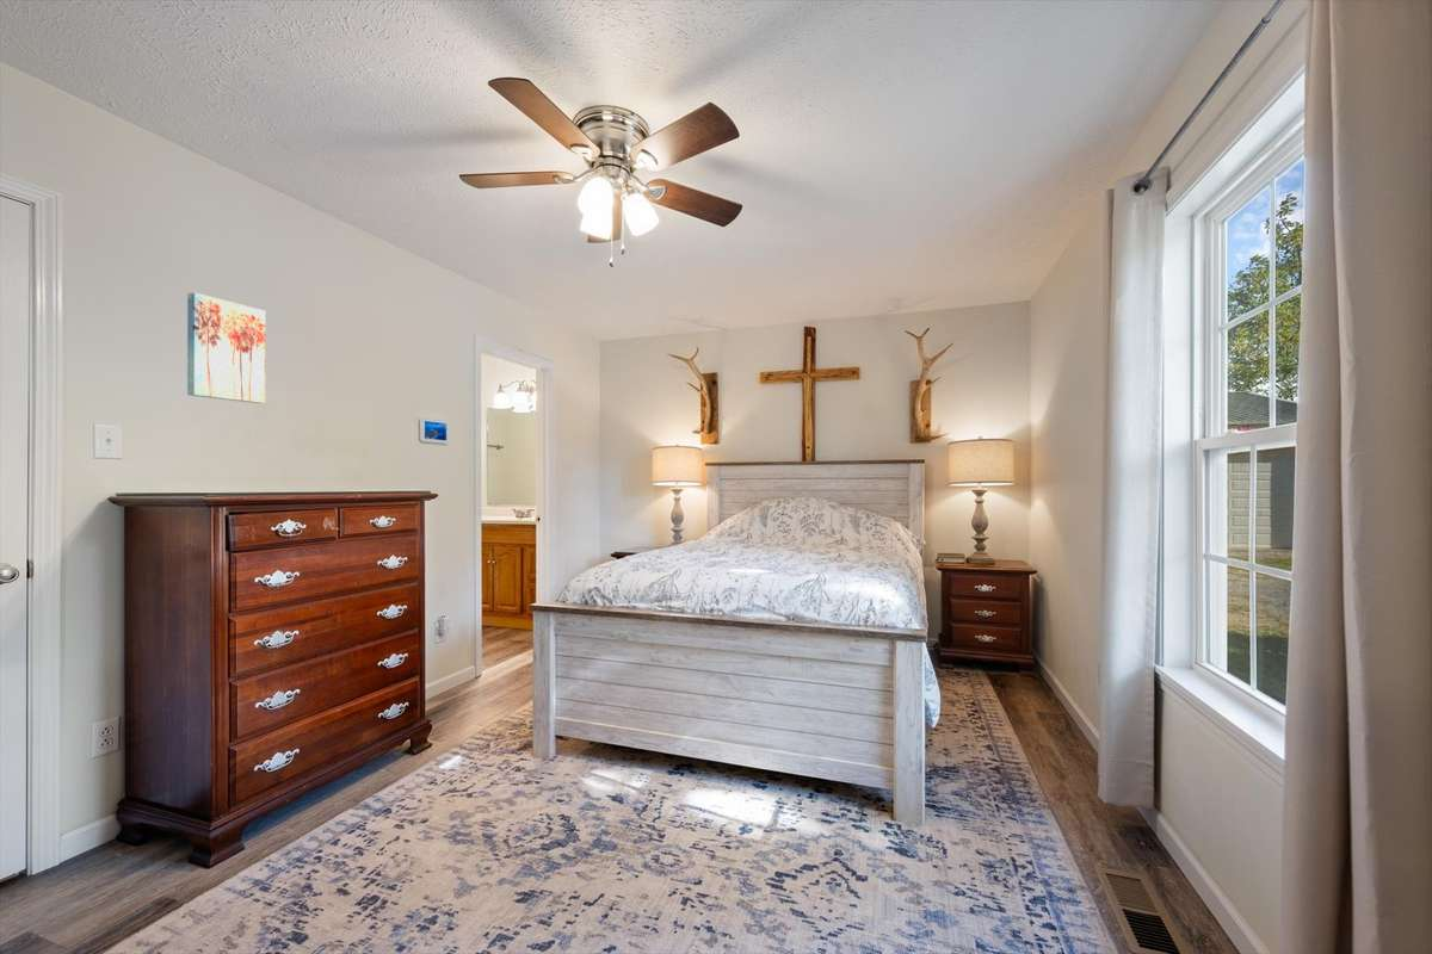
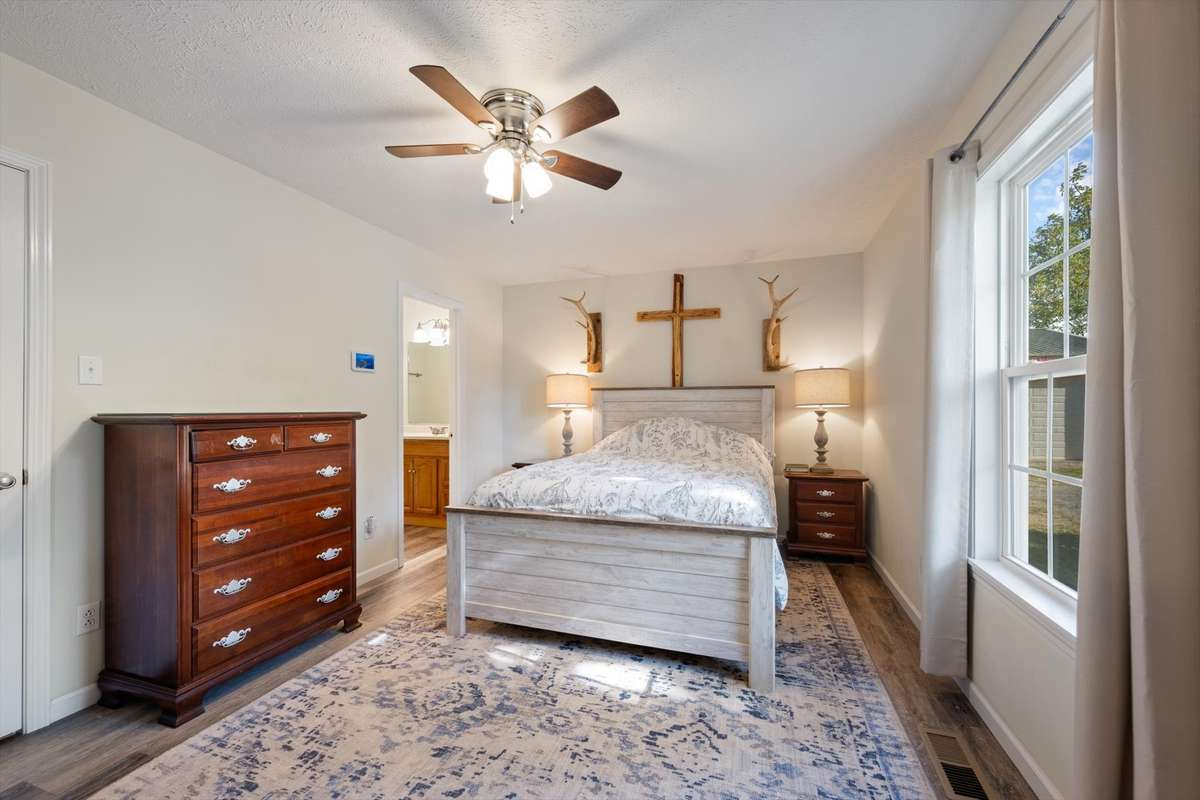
- wall art [186,291,266,404]
